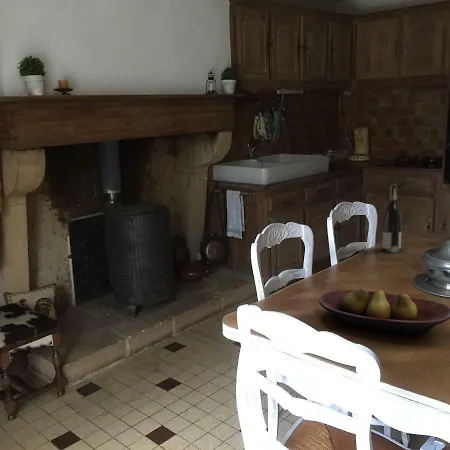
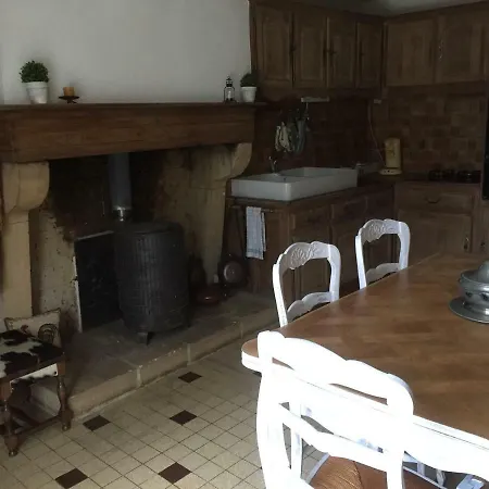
- fruit bowl [318,287,450,335]
- wine bottle [381,183,403,254]
